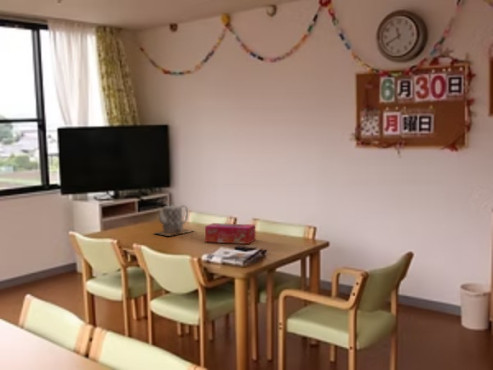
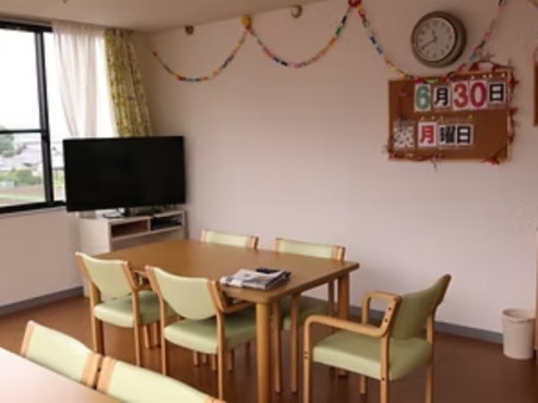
- tissue box [204,222,256,245]
- teapot [154,200,196,237]
